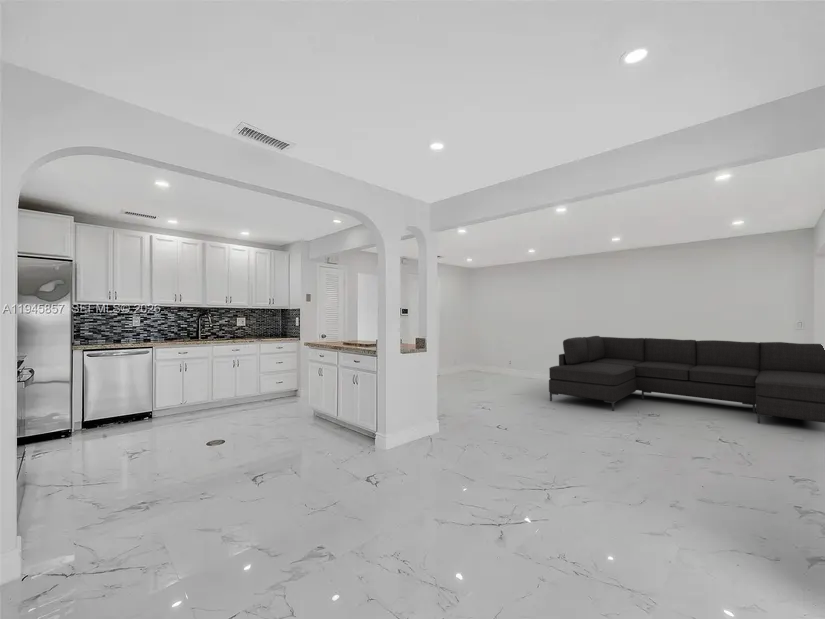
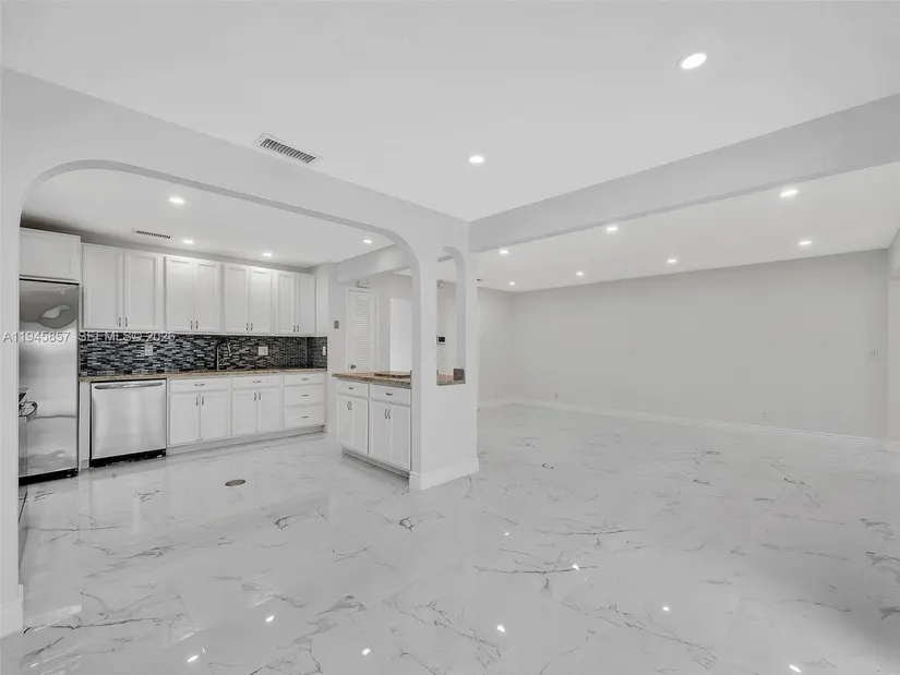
- sofa [548,335,825,424]
